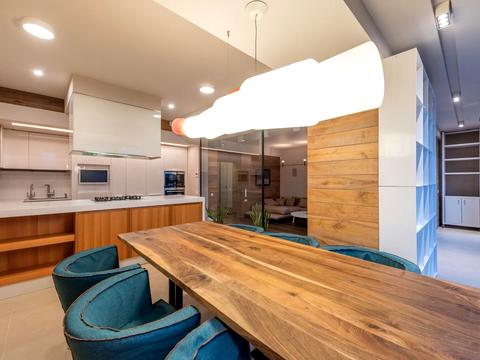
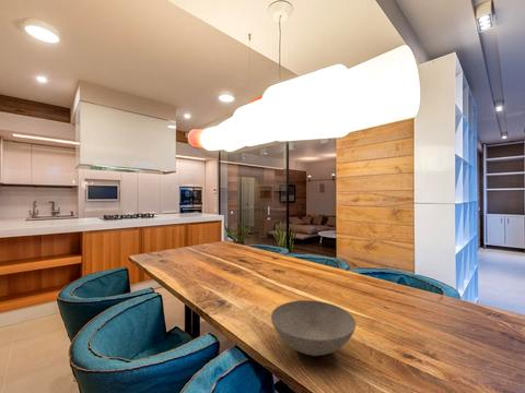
+ bowl [270,299,357,357]
